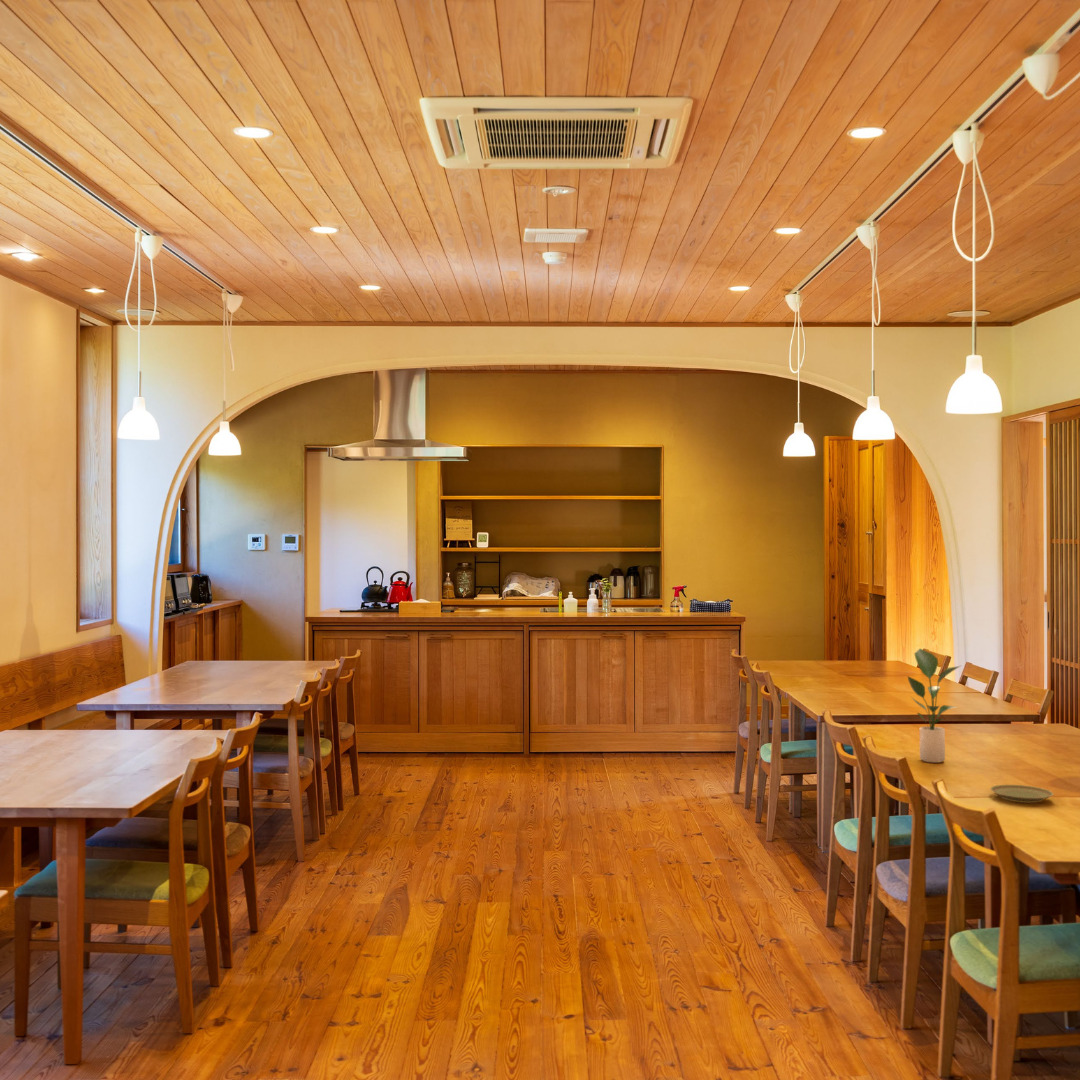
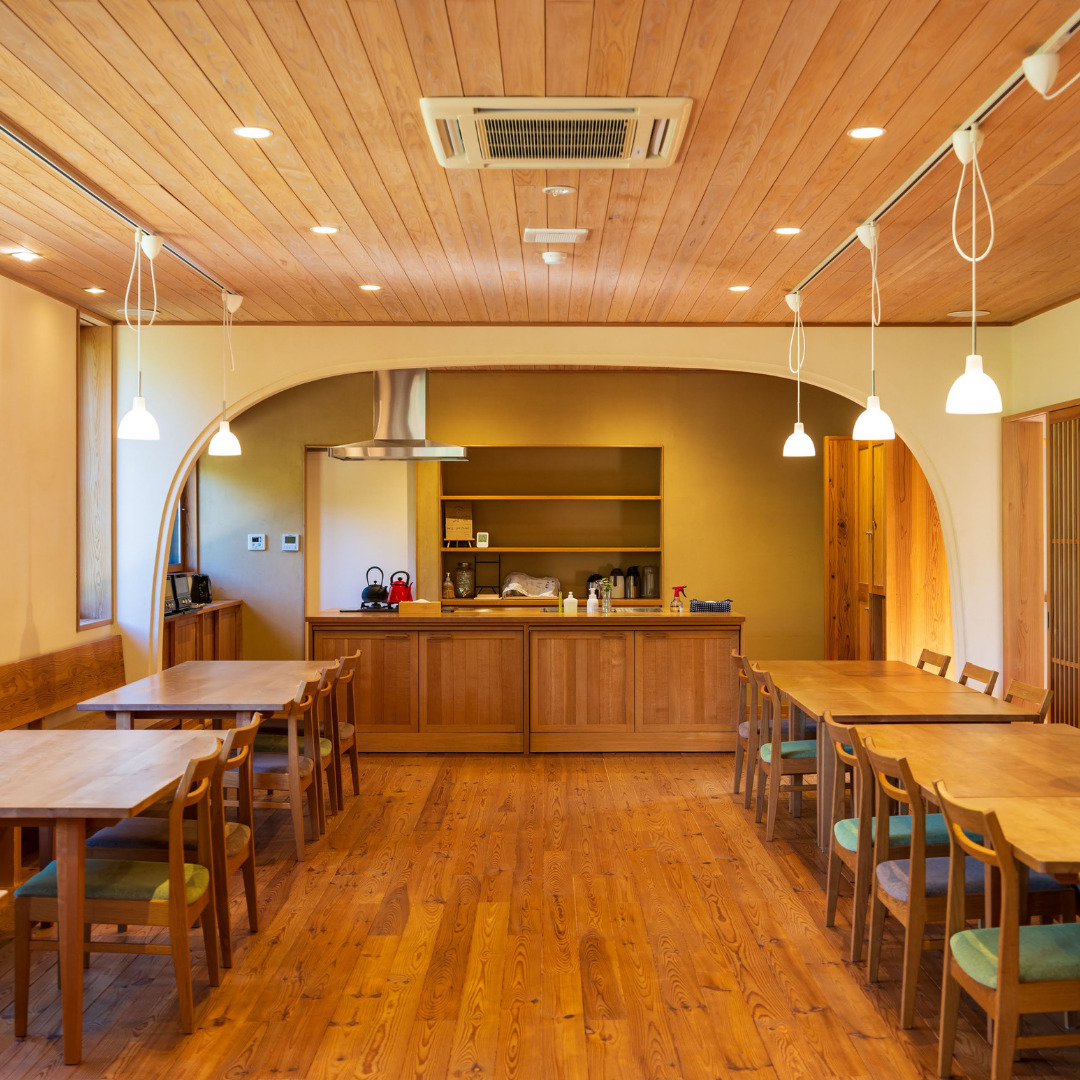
- plate [989,784,1054,804]
- potted plant [907,648,963,764]
